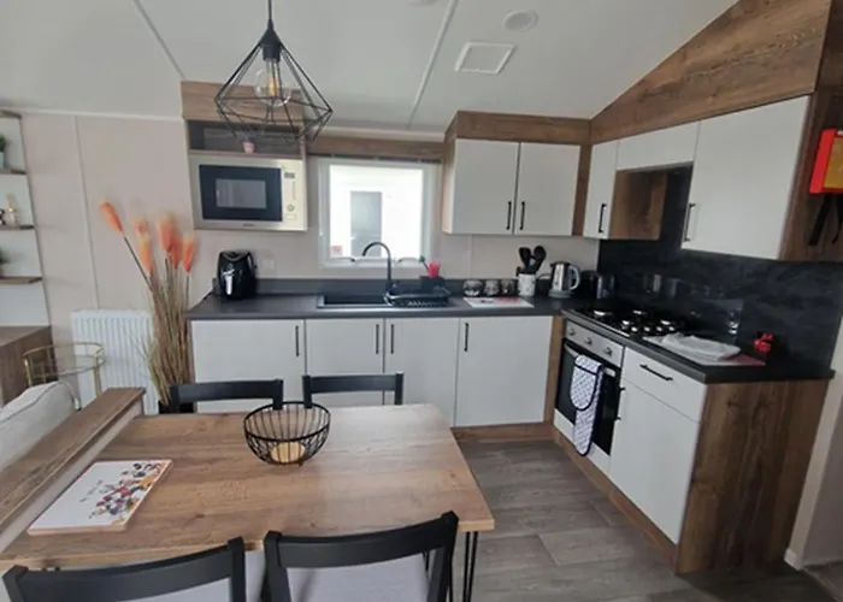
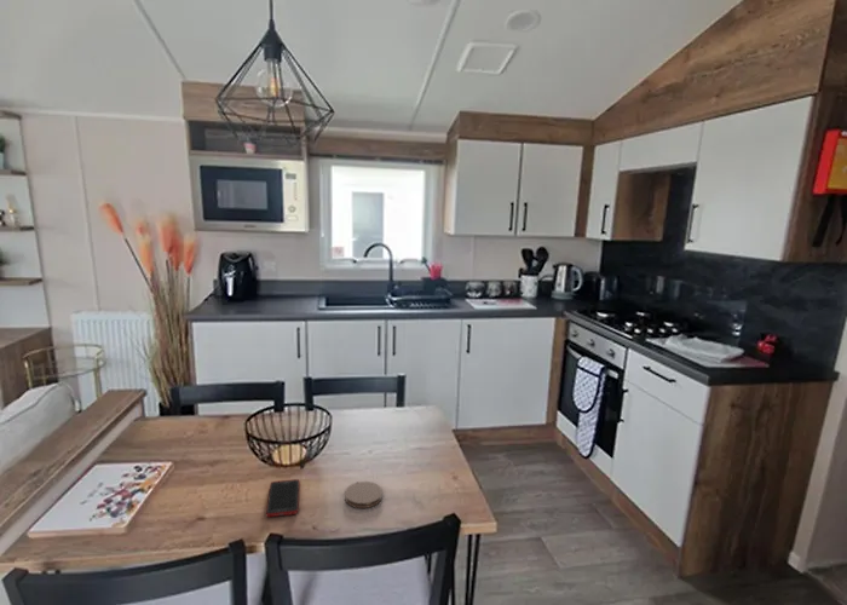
+ coaster [344,480,384,509]
+ cell phone [265,478,300,518]
